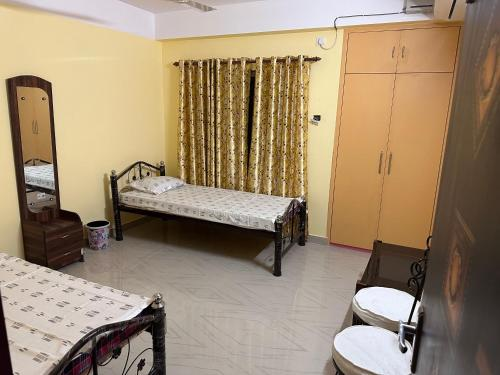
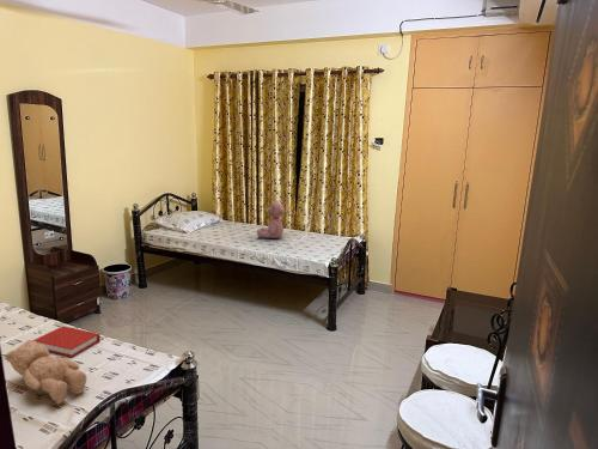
+ teddy bear [256,199,286,239]
+ teddy bear [4,339,87,406]
+ book [32,324,102,358]
